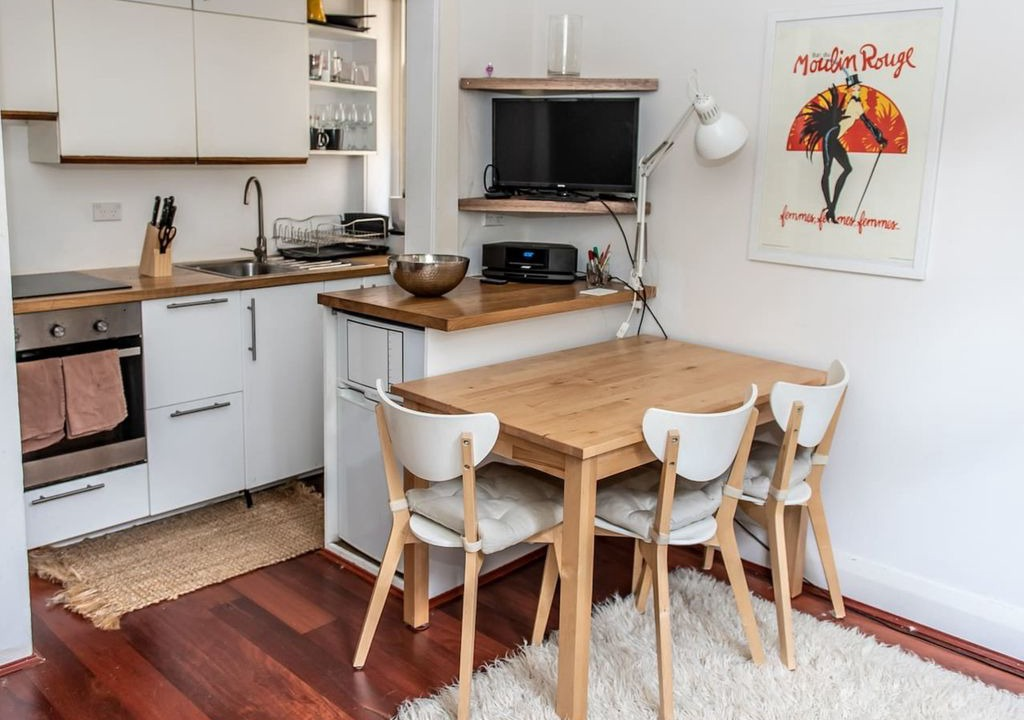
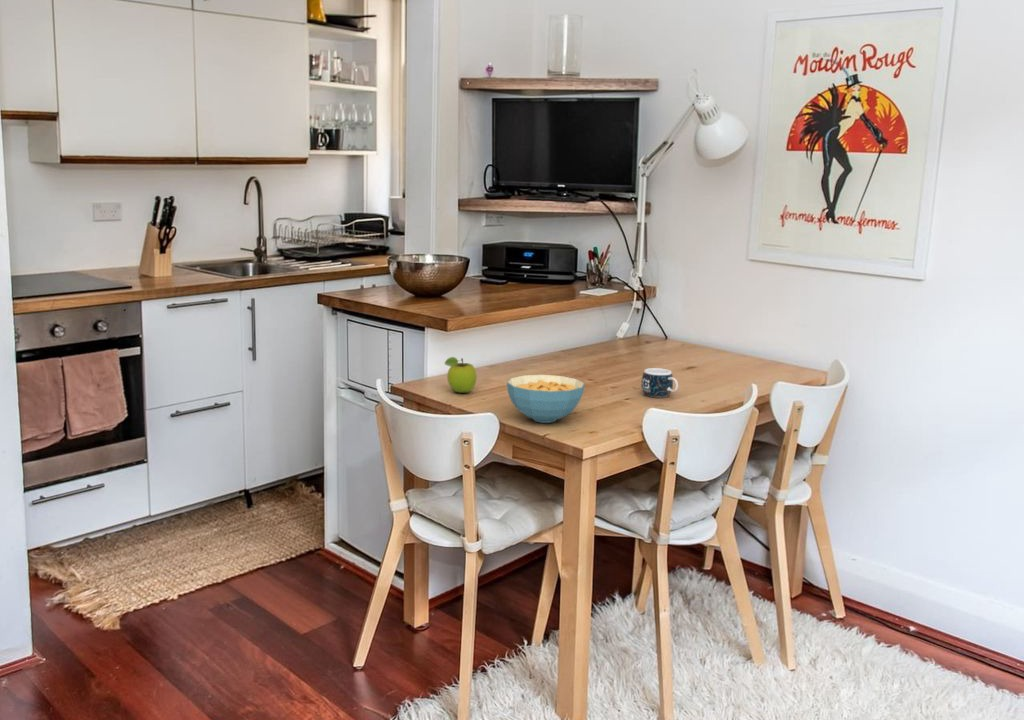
+ mug [640,367,679,398]
+ fruit [444,356,478,394]
+ cereal bowl [506,374,586,424]
